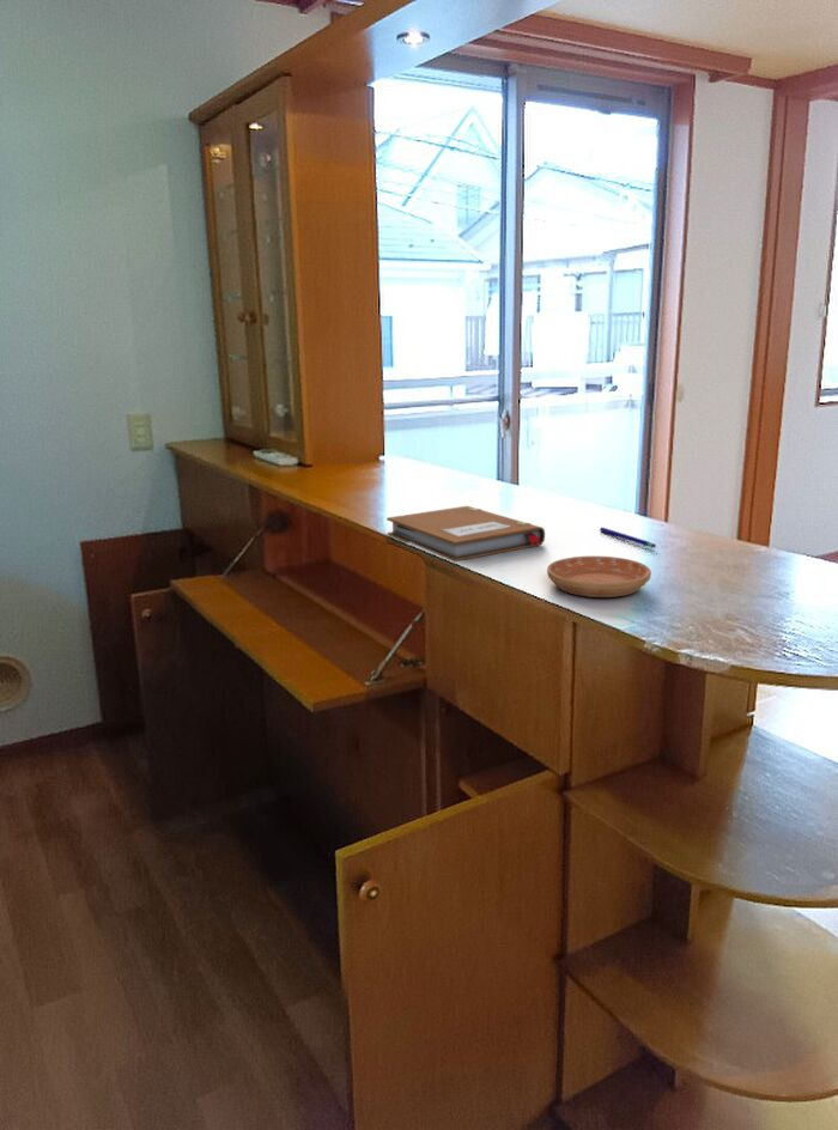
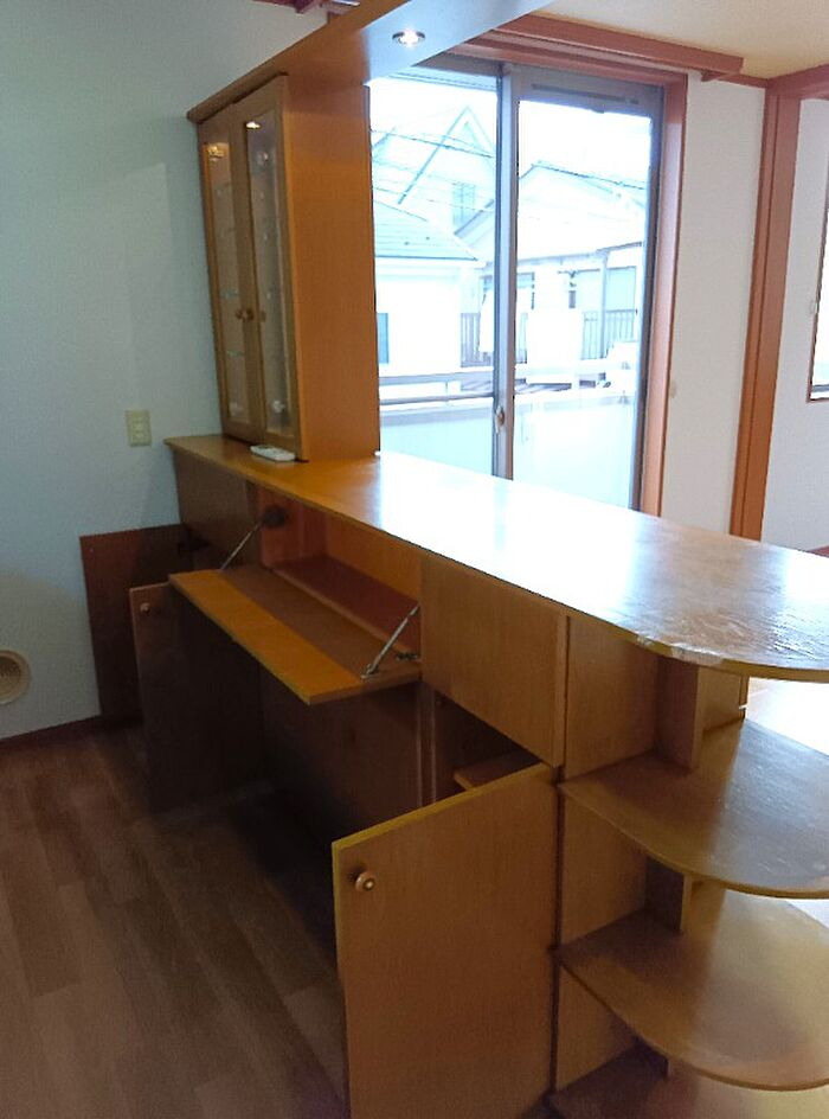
- notebook [385,505,546,563]
- saucer [546,555,652,599]
- pen [599,527,657,549]
